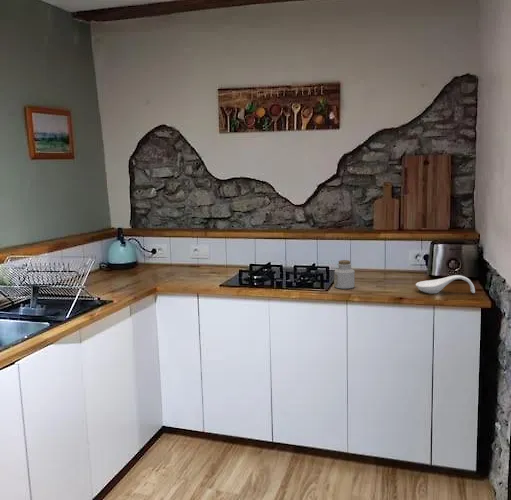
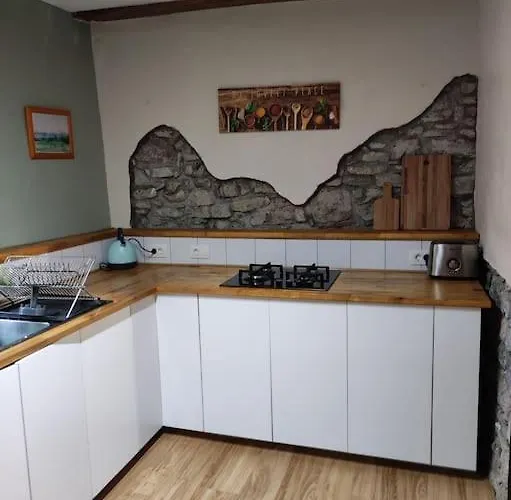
- jar [333,259,356,290]
- spoon rest [415,274,476,294]
